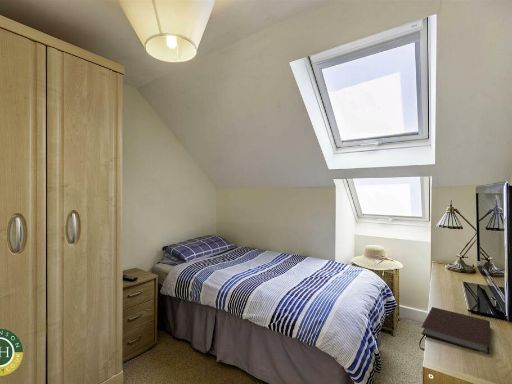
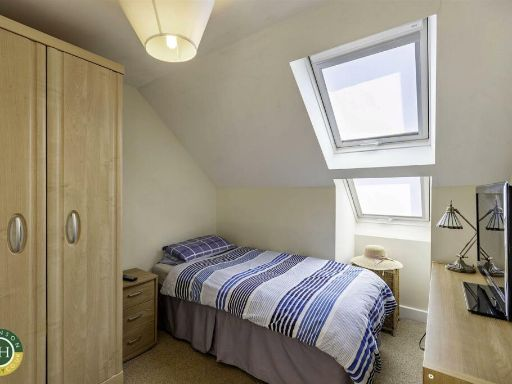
- notebook [421,306,491,355]
